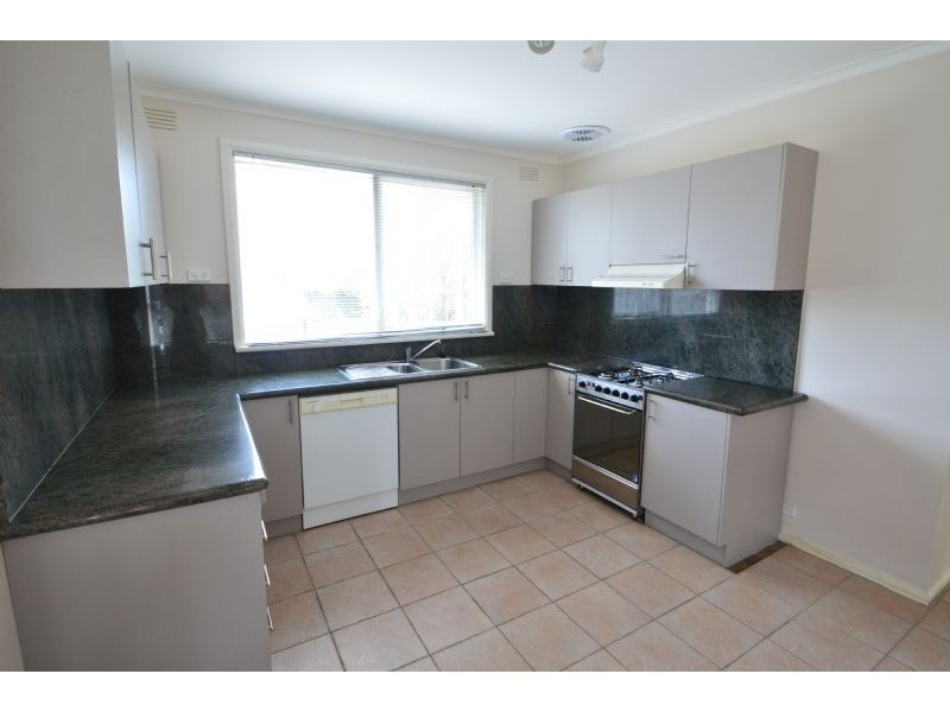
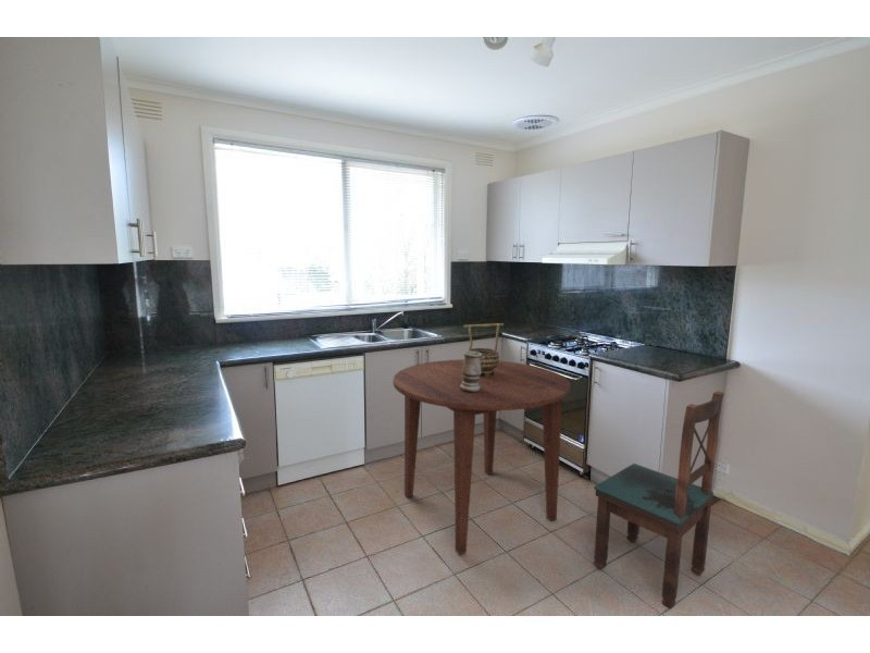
+ vase [460,350,482,392]
+ dining table [393,358,571,556]
+ decorative bowl [462,322,505,377]
+ dining chair [593,390,725,611]
